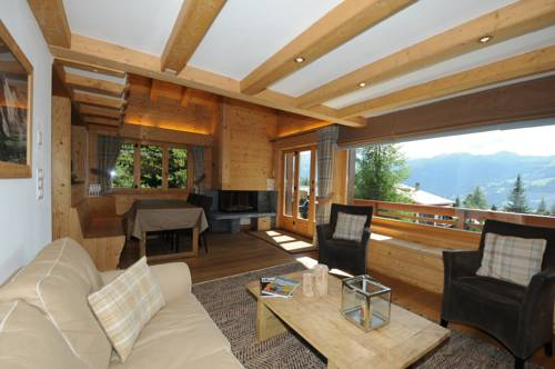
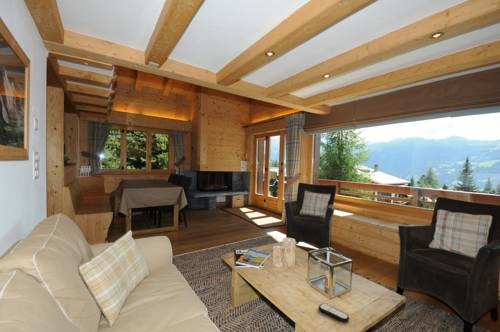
+ remote control [318,302,350,323]
